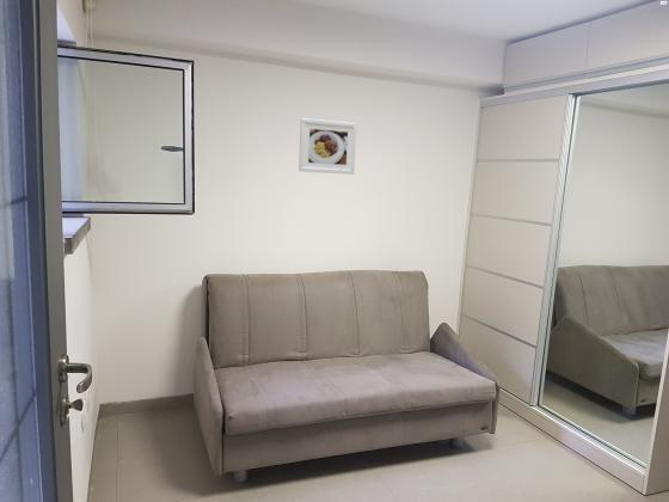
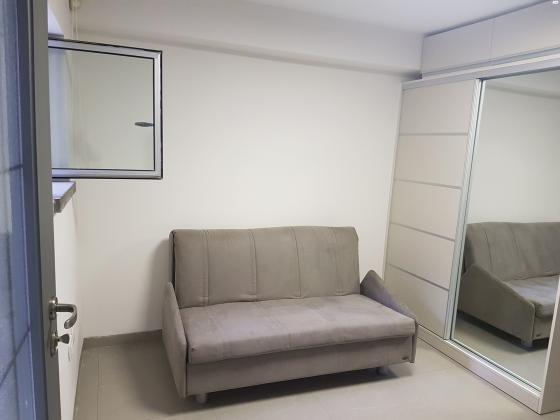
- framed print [297,117,358,176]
